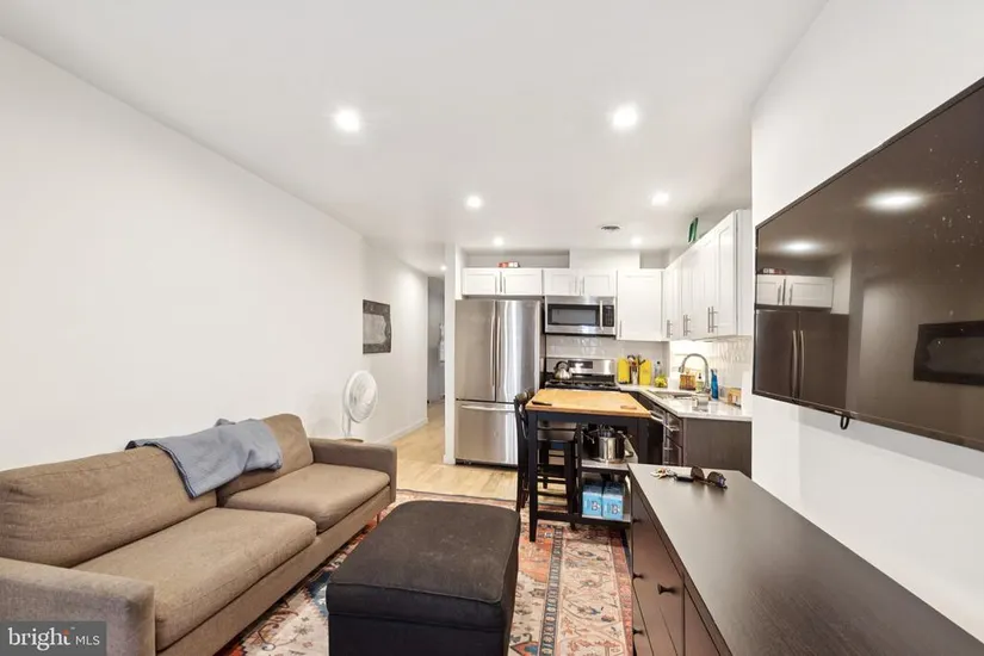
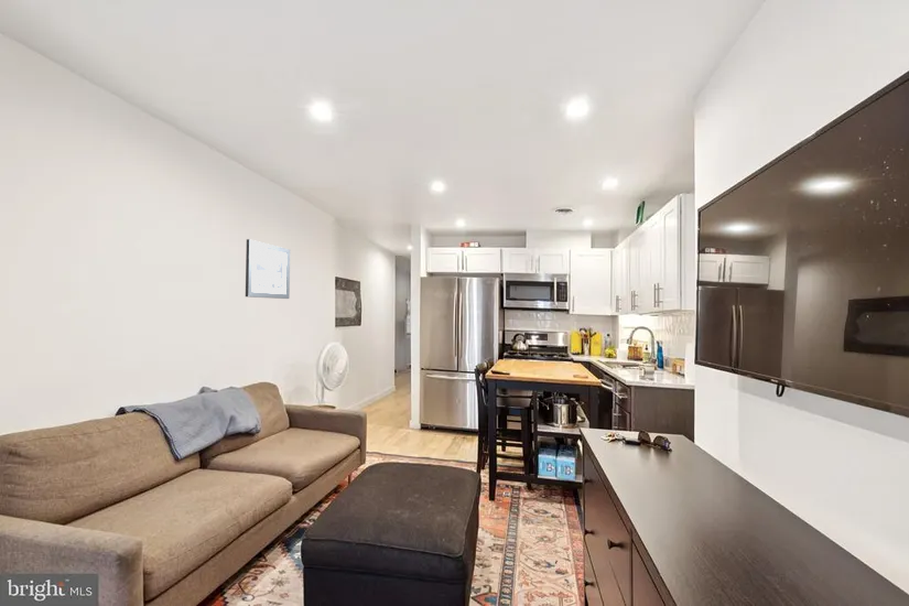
+ wall art [245,238,291,300]
